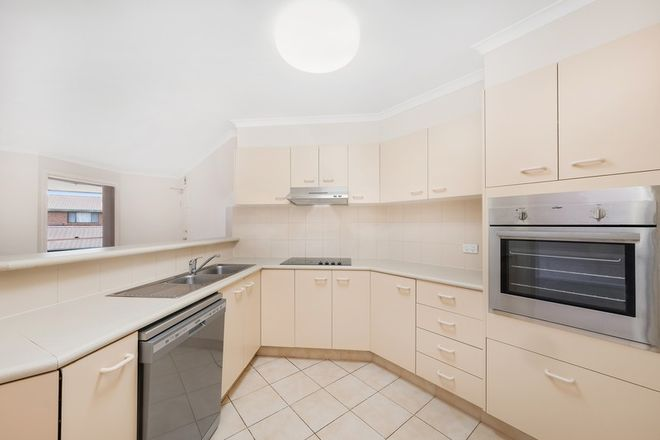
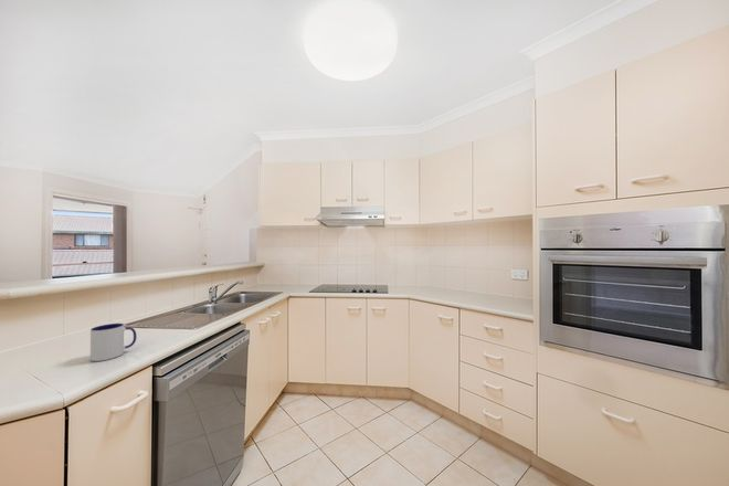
+ mug [89,323,137,362]
